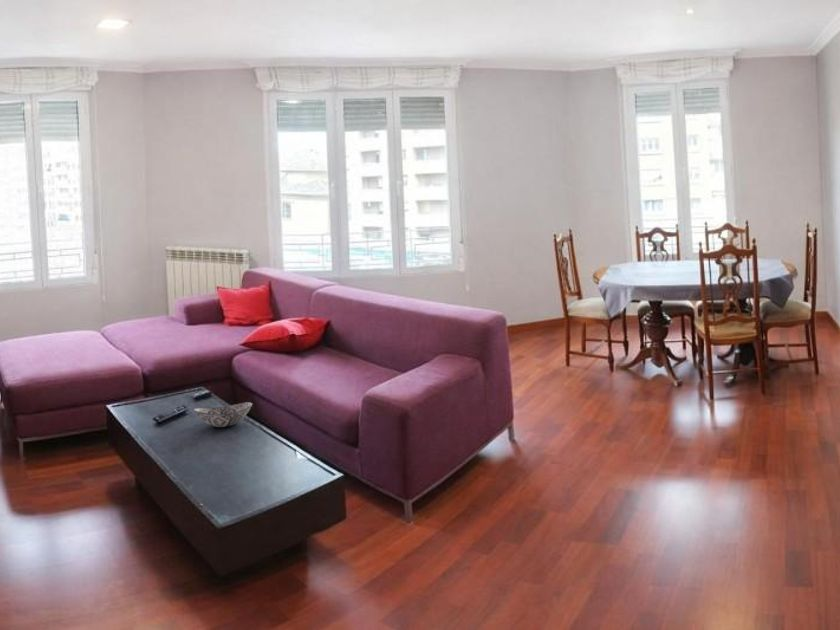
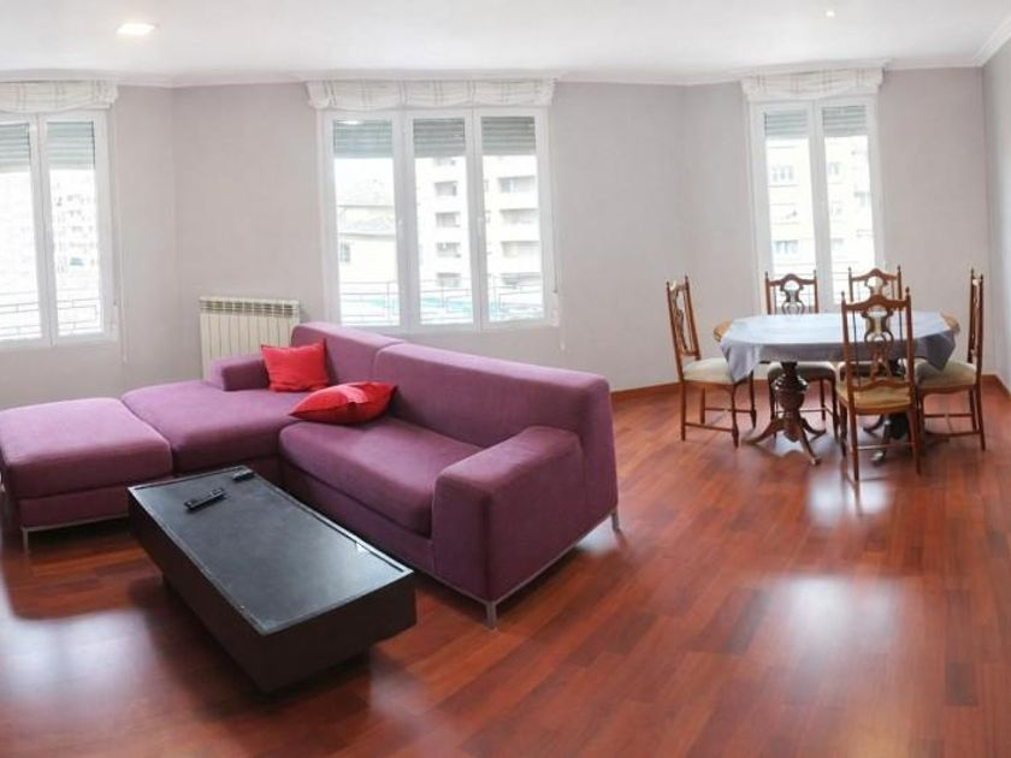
- decorative bowl [193,401,253,428]
